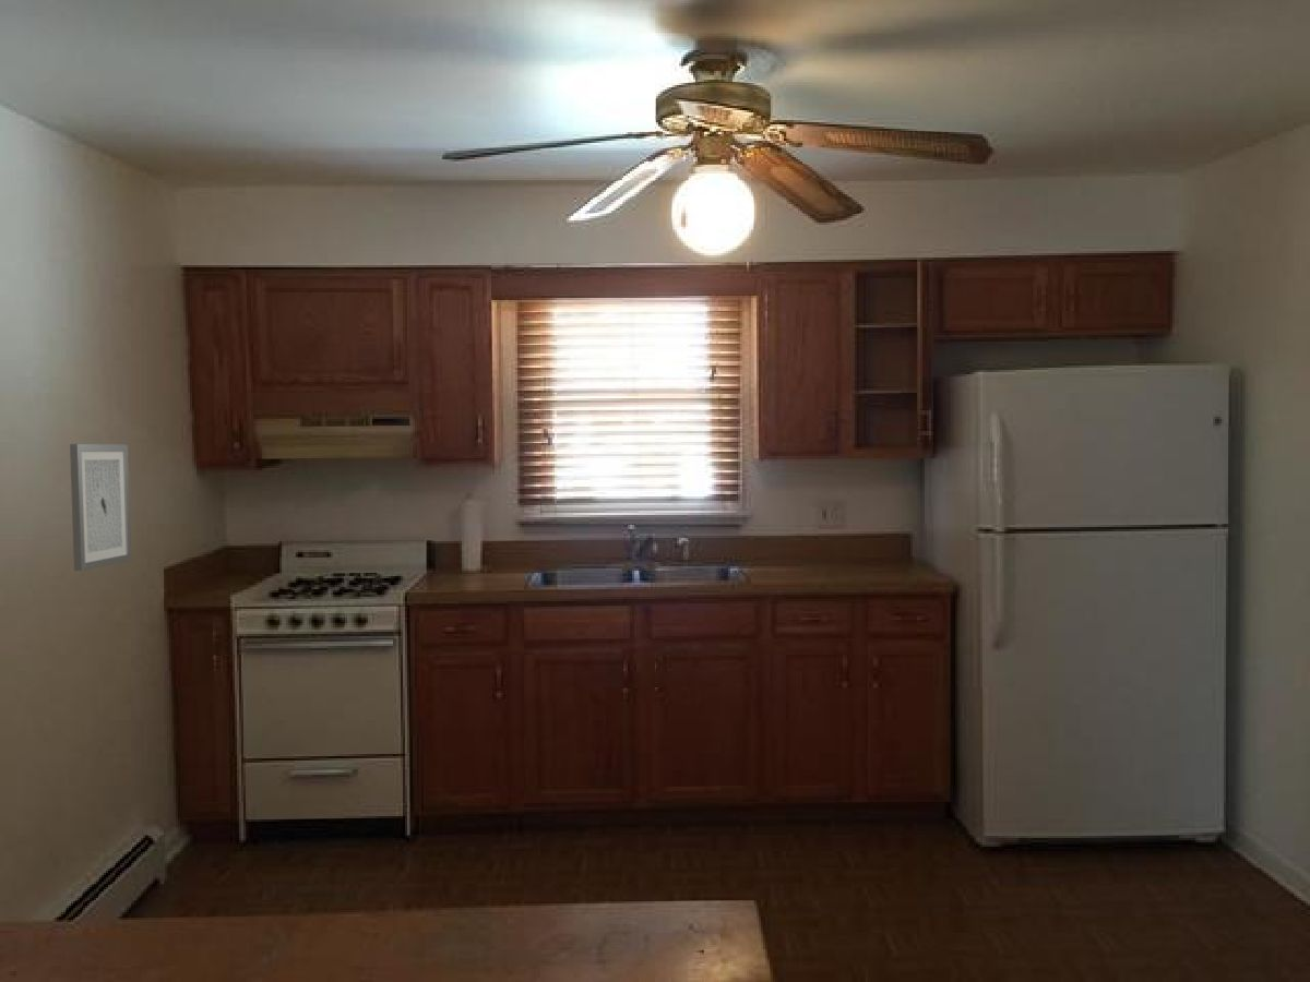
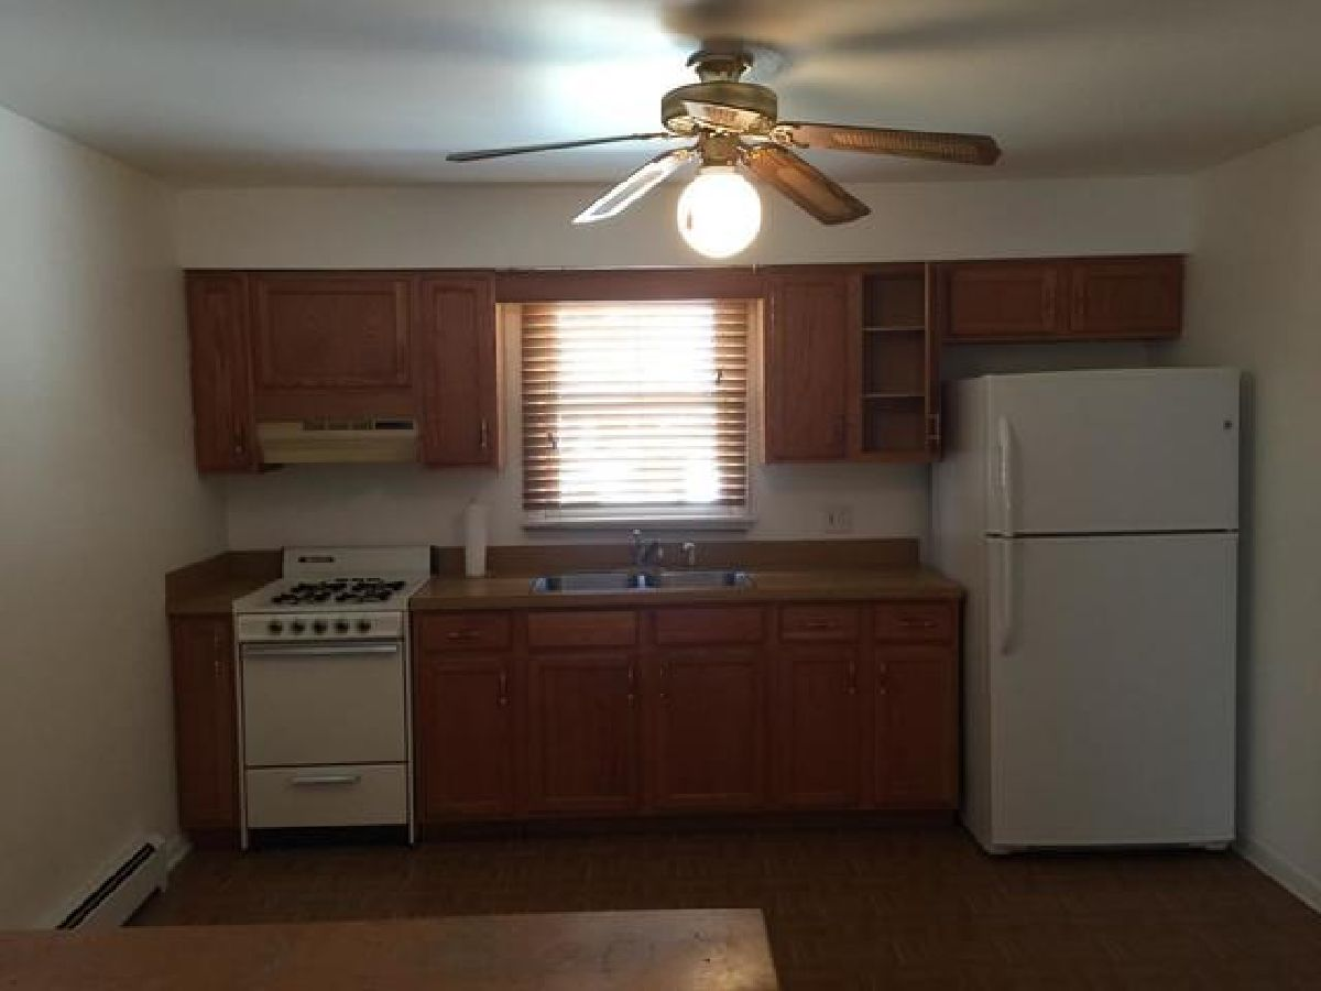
- wall art [69,443,132,572]
